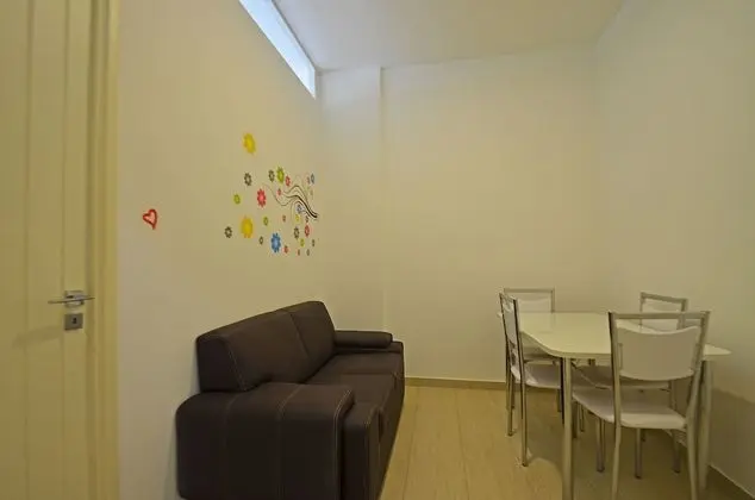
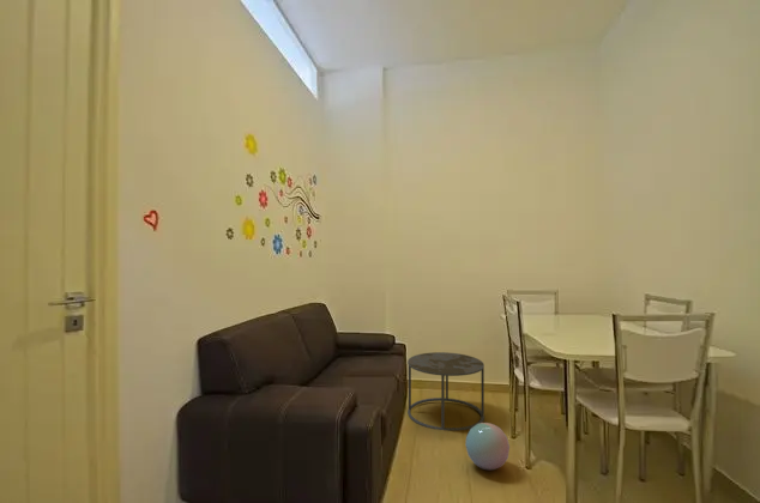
+ side table [406,351,485,432]
+ ball [464,422,511,472]
